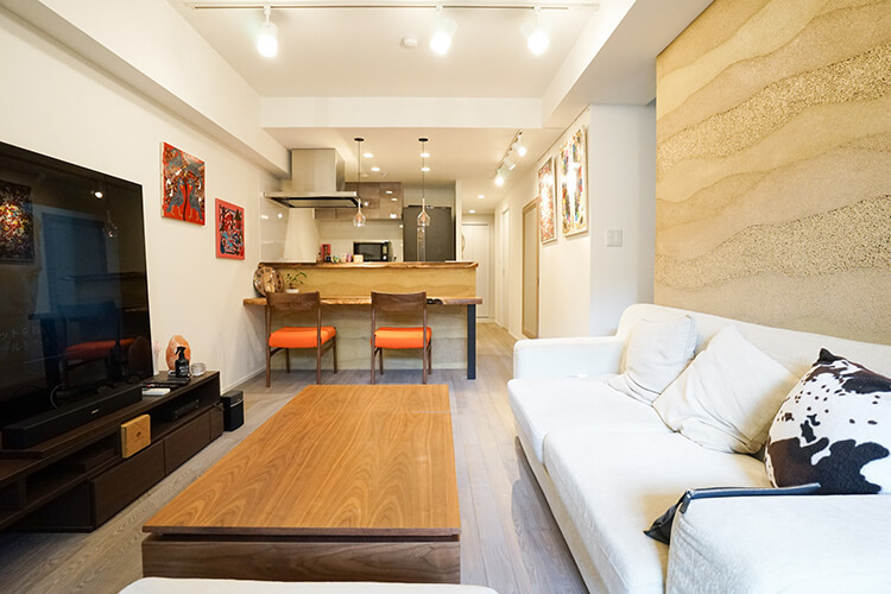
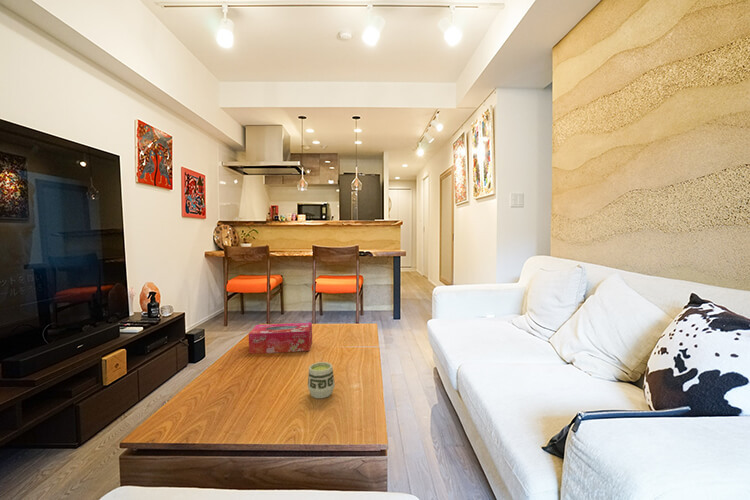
+ tissue box [248,322,313,354]
+ cup [307,361,336,399]
